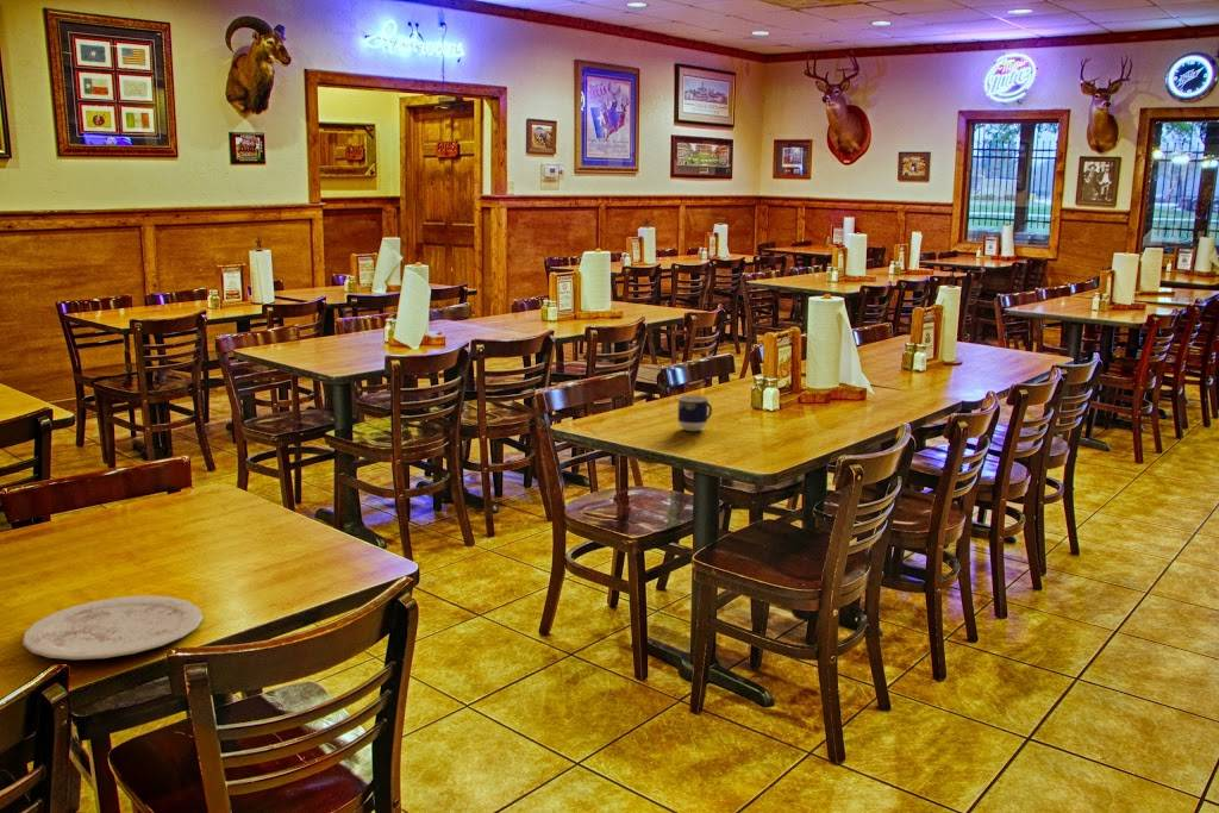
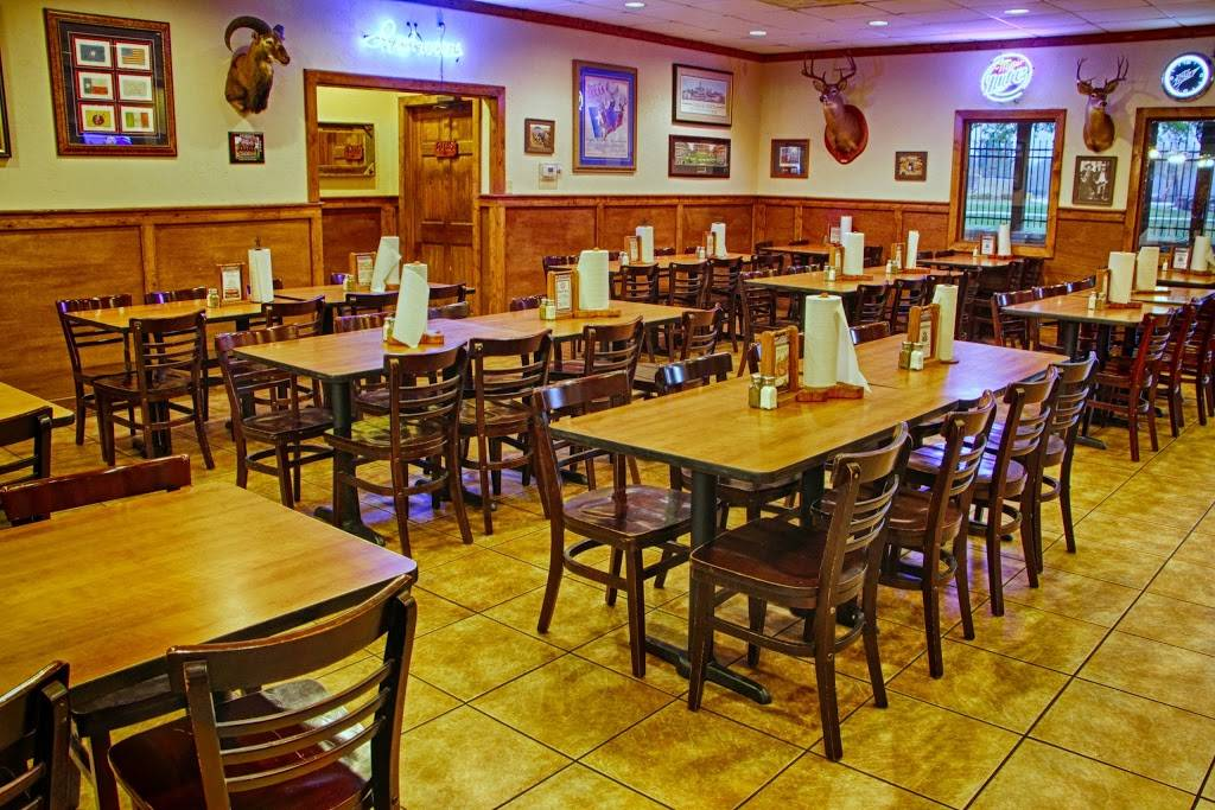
- cup [676,394,713,432]
- plate [21,595,204,661]
